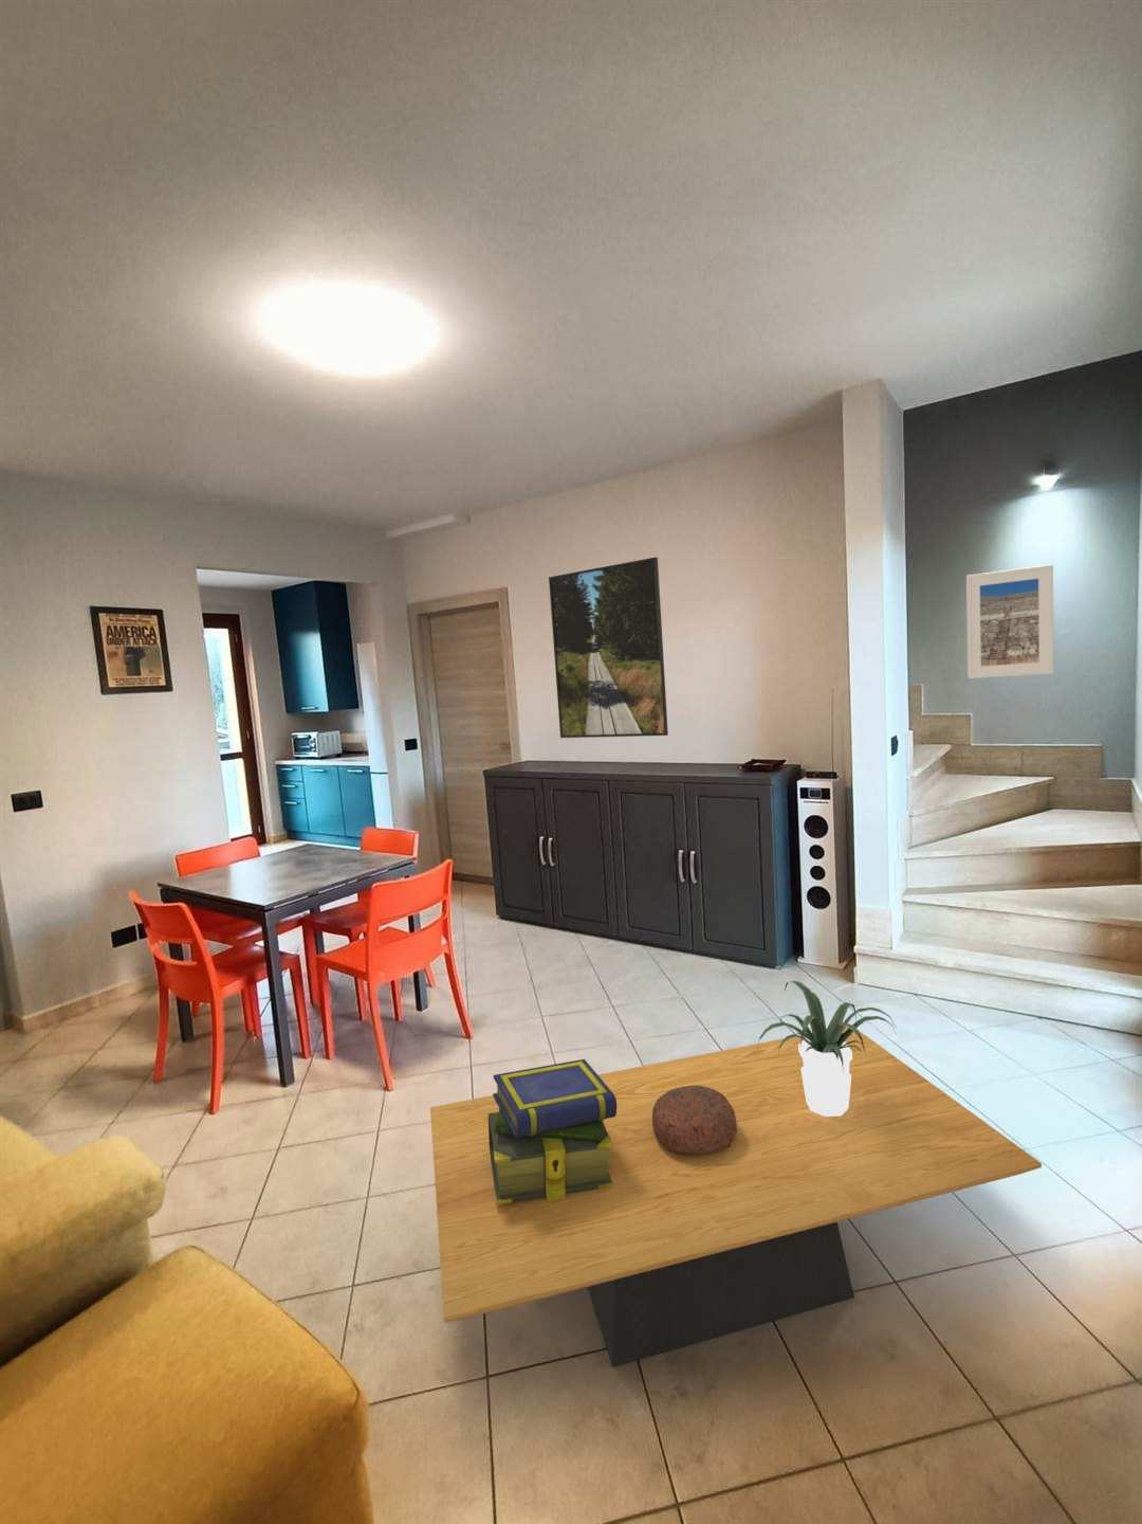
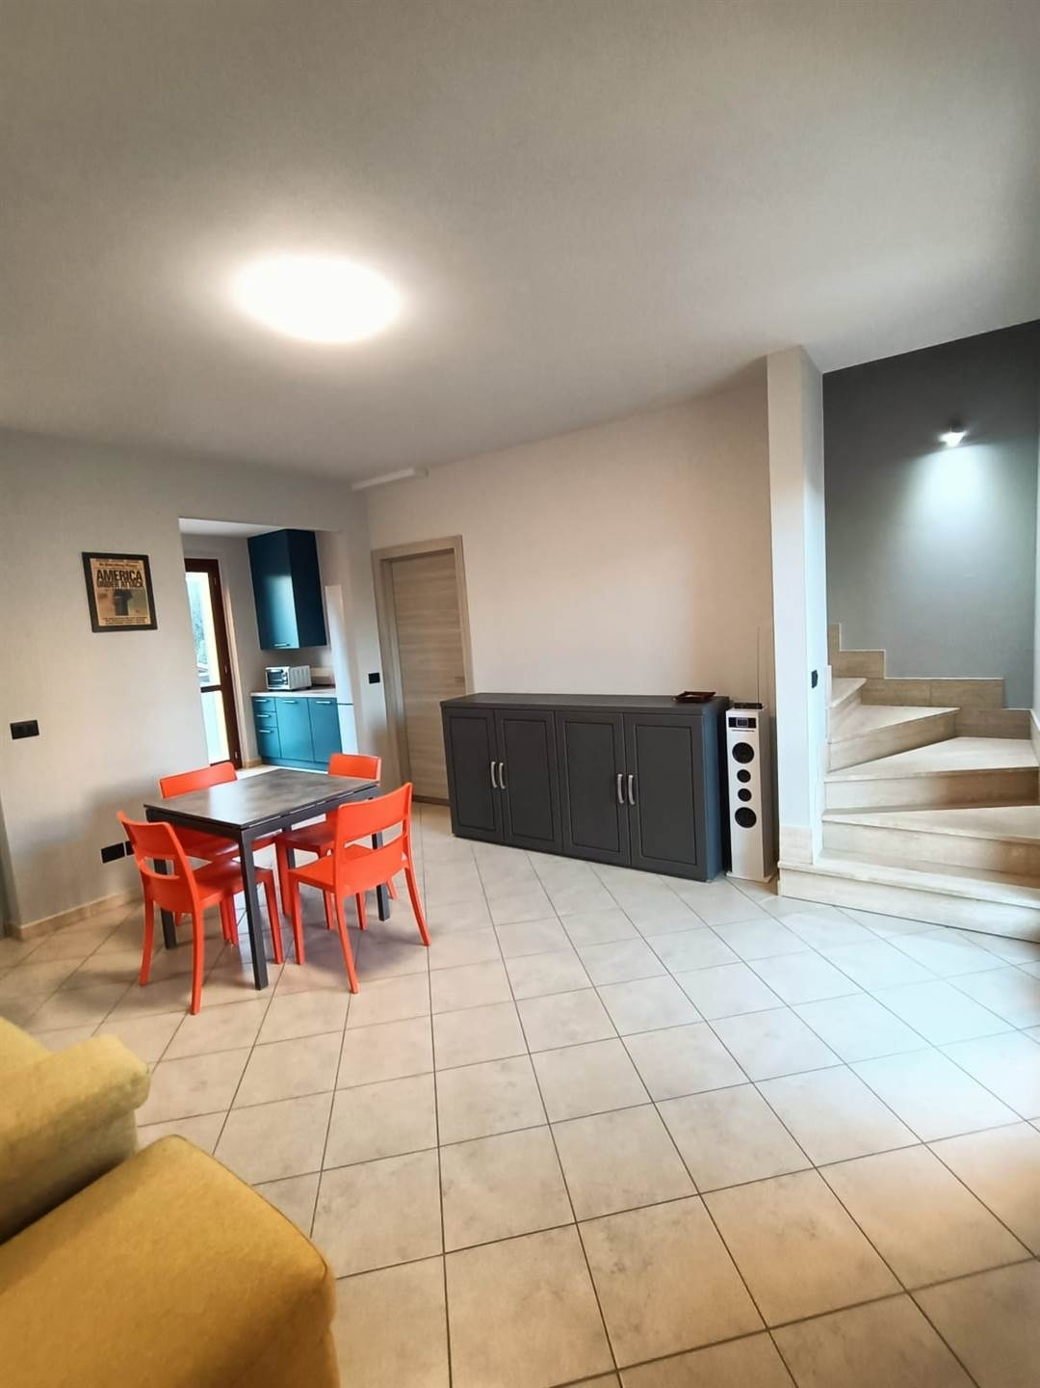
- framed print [548,557,669,739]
- decorative bowl [653,1086,737,1154]
- coffee table [429,1026,1042,1367]
- potted plant [757,980,896,1116]
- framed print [966,563,1054,679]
- stack of books [488,1058,617,1205]
